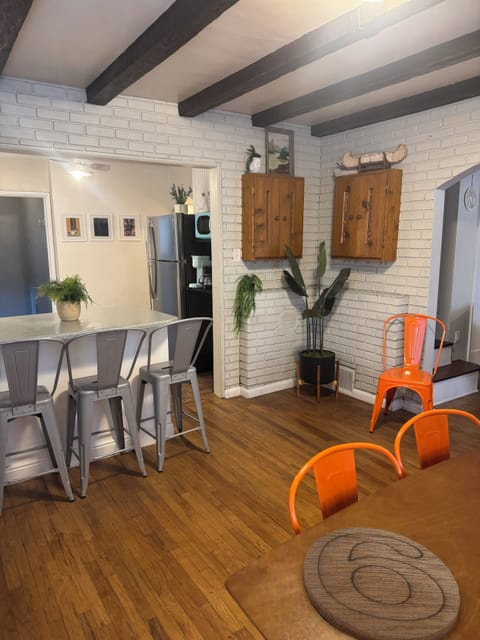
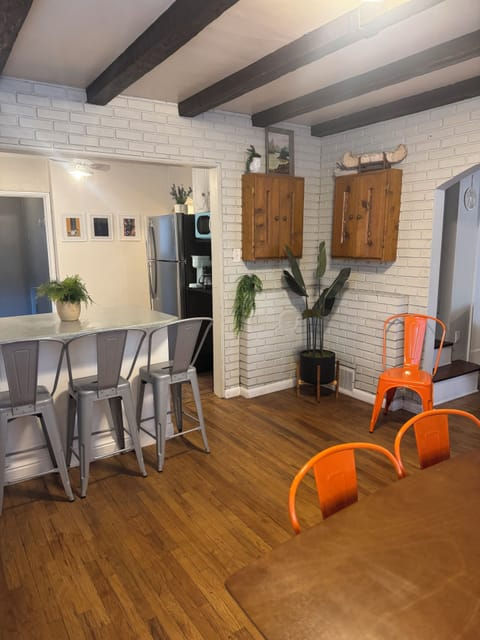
- cutting board [302,526,461,640]
